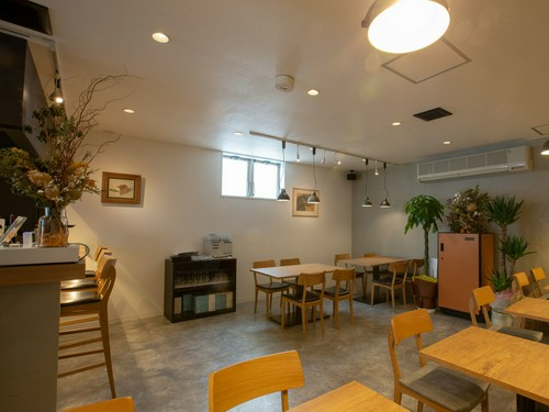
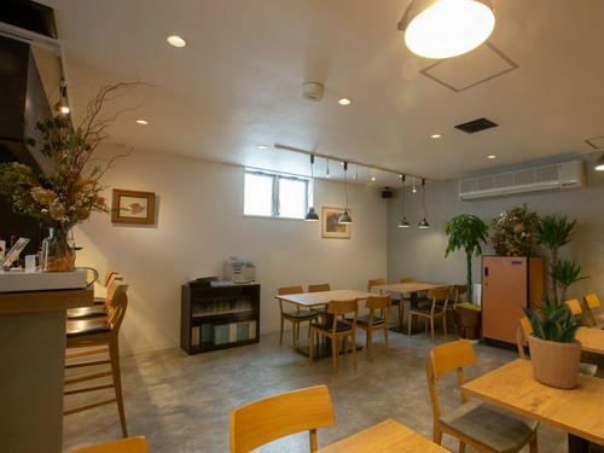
+ potted plant [518,303,600,390]
